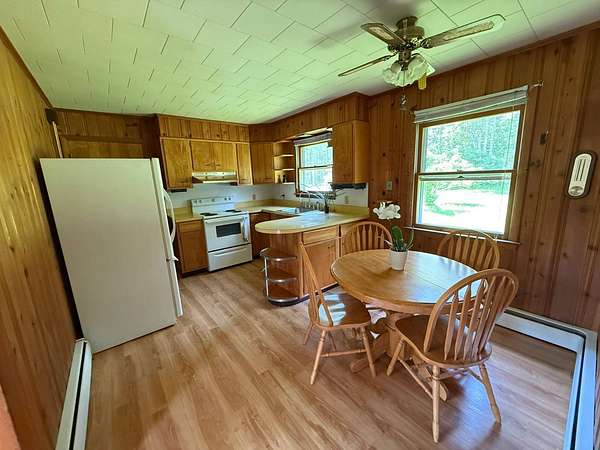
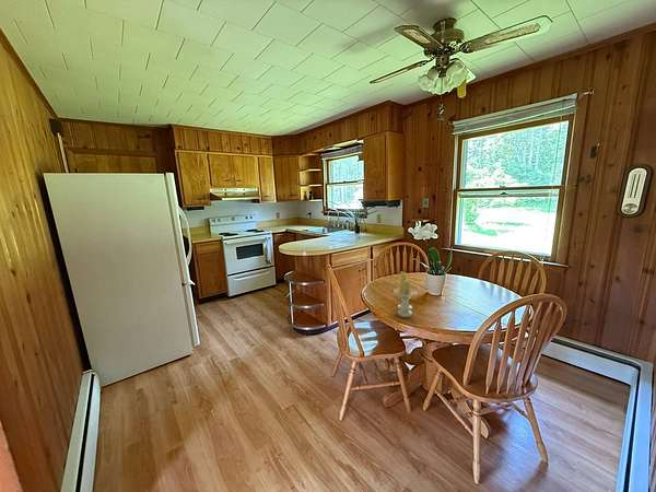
+ candle [393,270,419,318]
